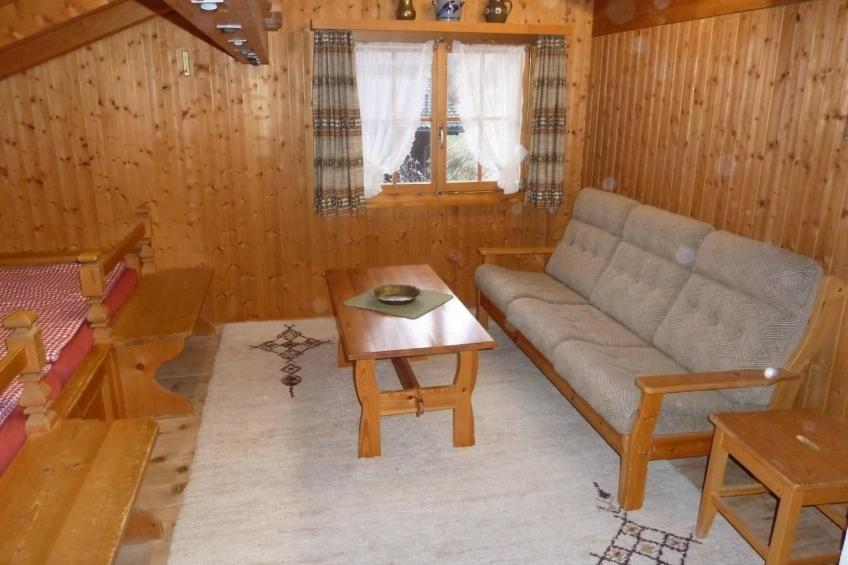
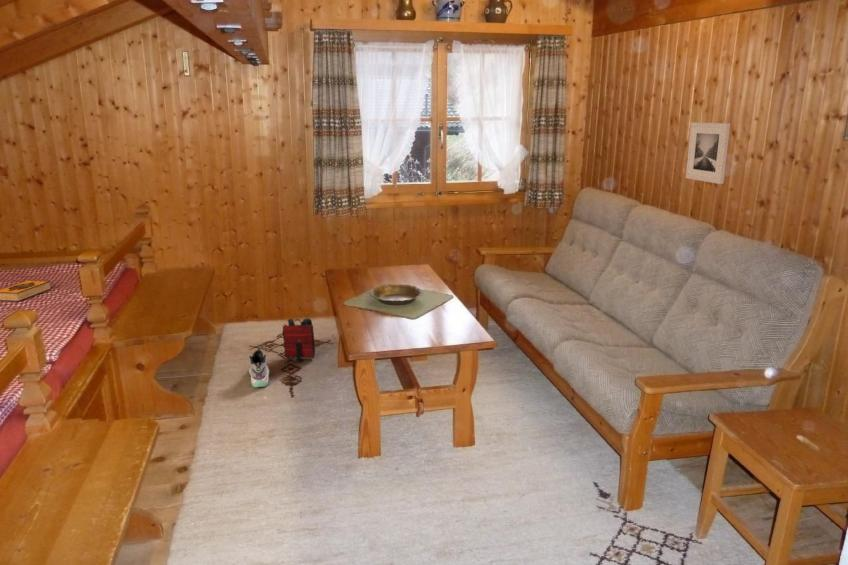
+ sneaker [248,344,271,389]
+ hardback book [0,279,52,302]
+ backpack [282,317,316,363]
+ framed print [685,121,731,185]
